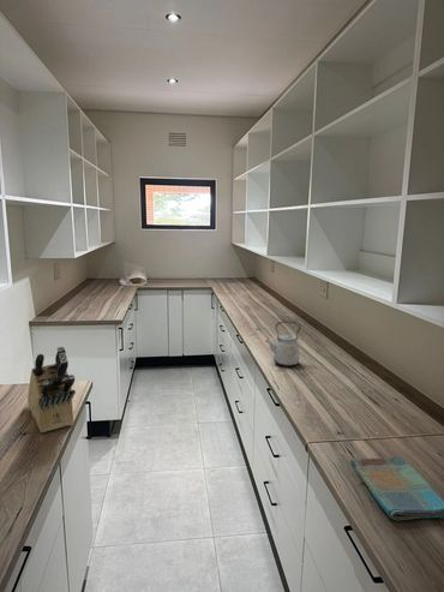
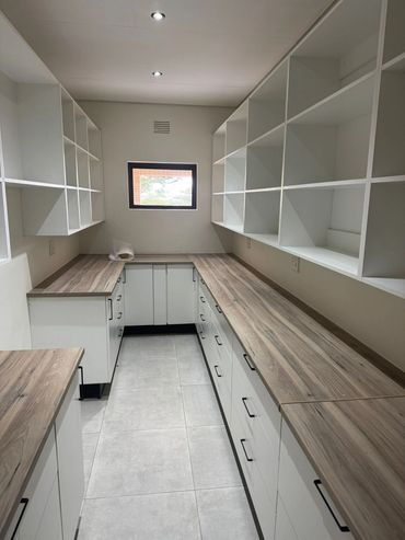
- kettle [264,321,301,367]
- dish towel [349,455,444,521]
- knife block [26,345,77,433]
